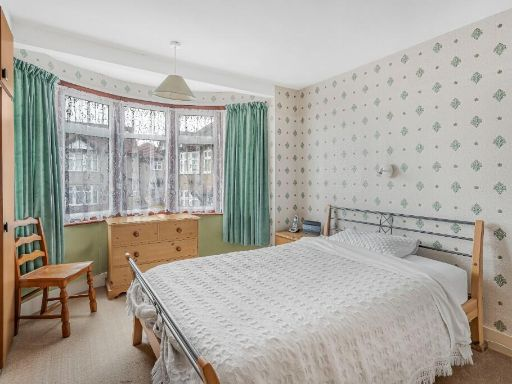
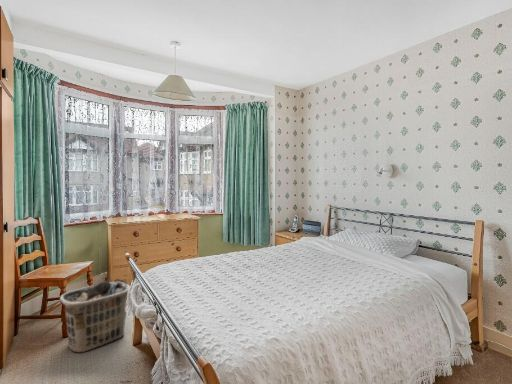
+ clothes hamper [59,278,131,353]
